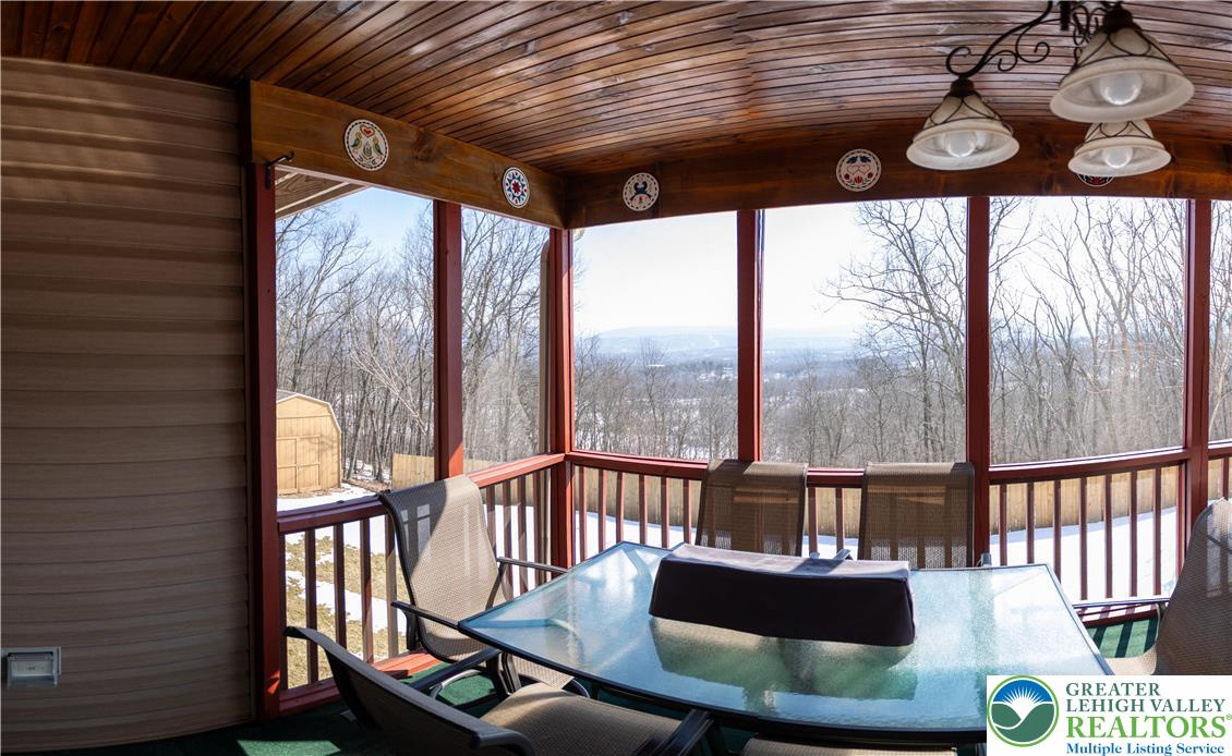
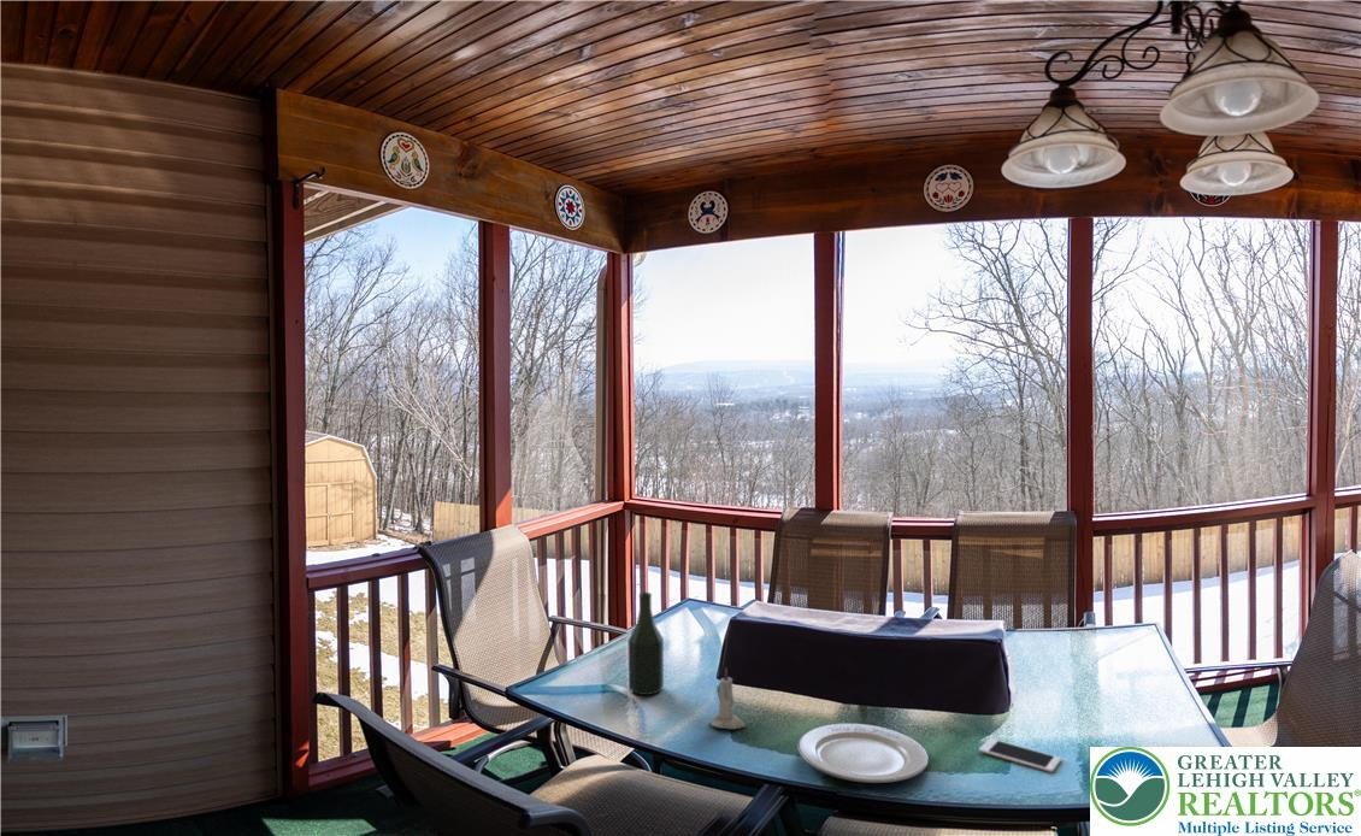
+ chinaware [796,723,930,784]
+ cell phone [978,737,1062,773]
+ bottle [626,591,665,696]
+ candle [709,666,747,730]
